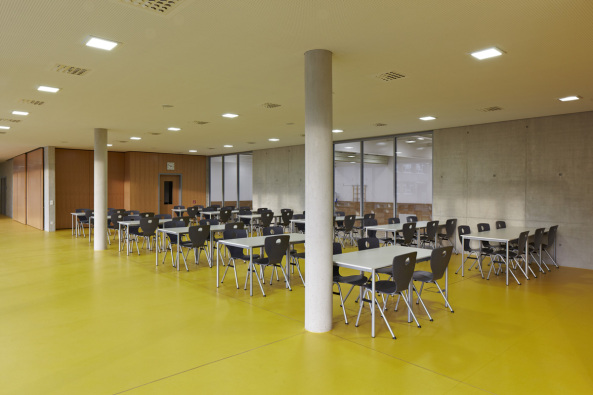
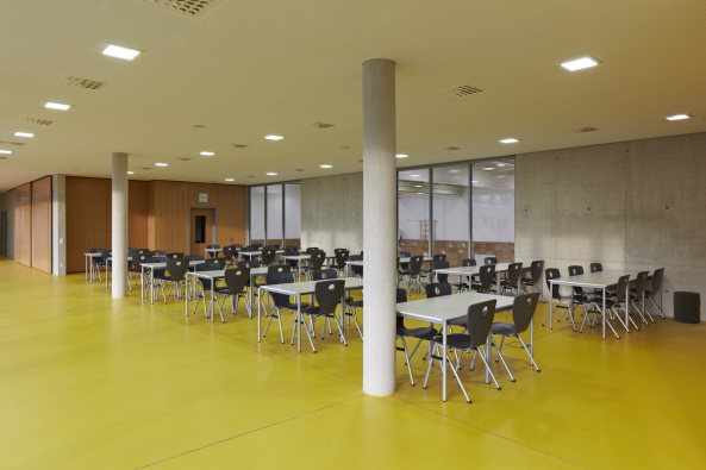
+ trash can [671,290,702,324]
